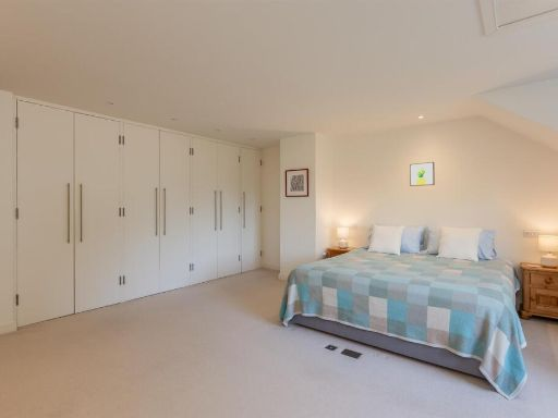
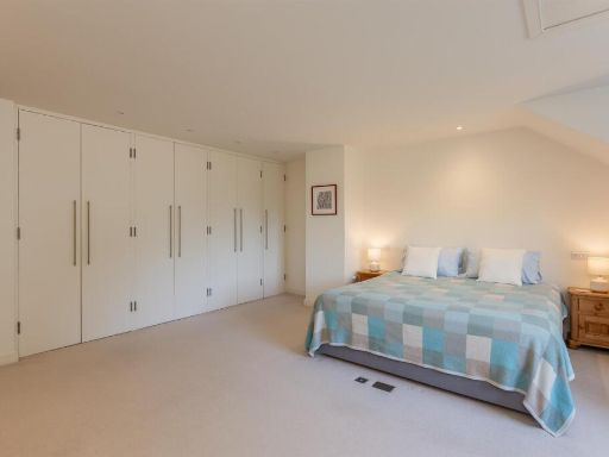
- wall art [409,161,436,187]
